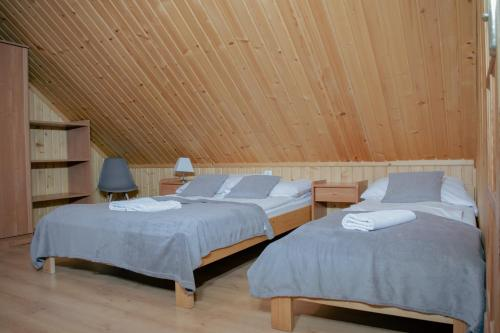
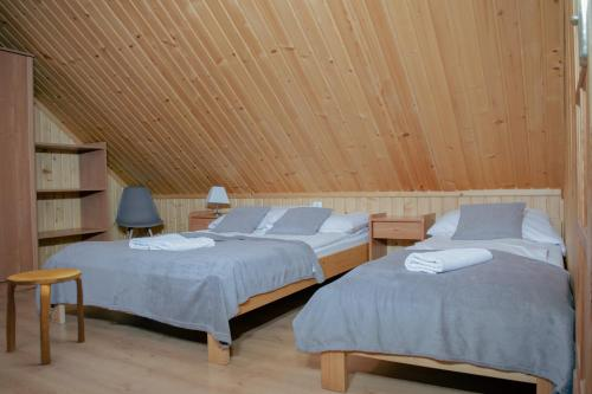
+ stool [5,267,86,366]
